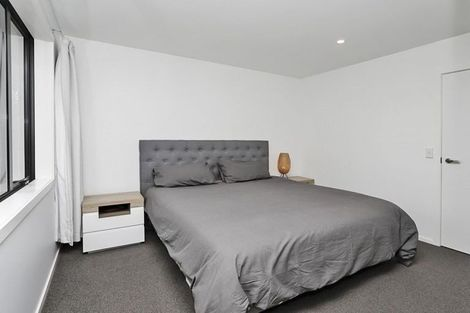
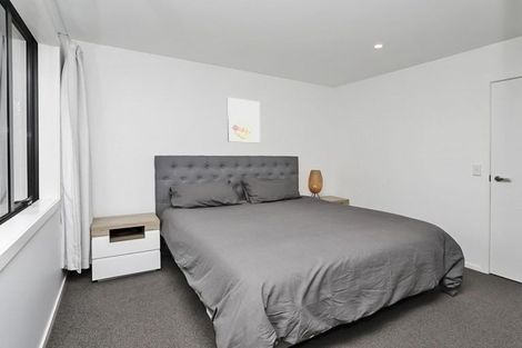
+ wall art [227,97,261,145]
